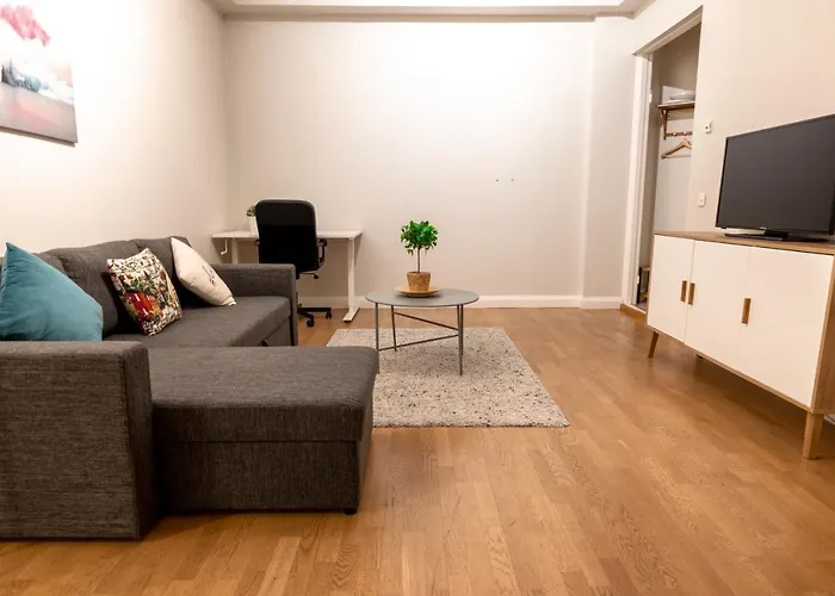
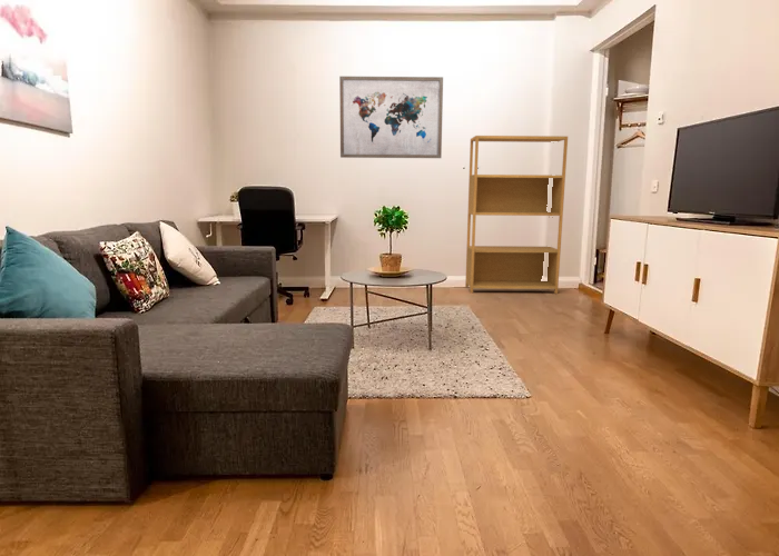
+ wall art [338,76,444,159]
+ bookshelf [464,135,569,295]
